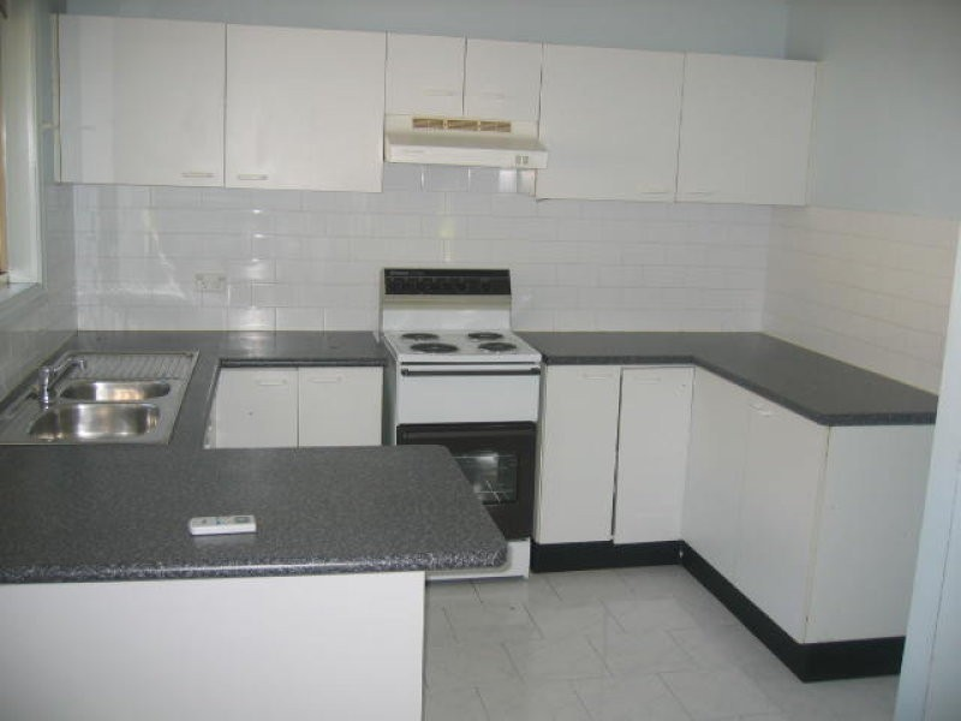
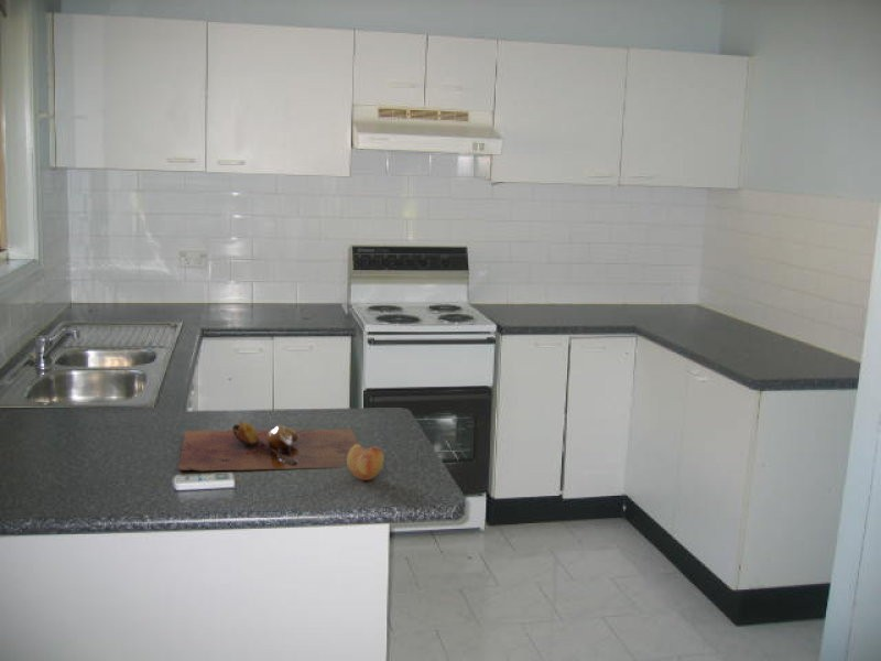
+ cutting board [177,421,359,472]
+ fruit [346,443,385,481]
